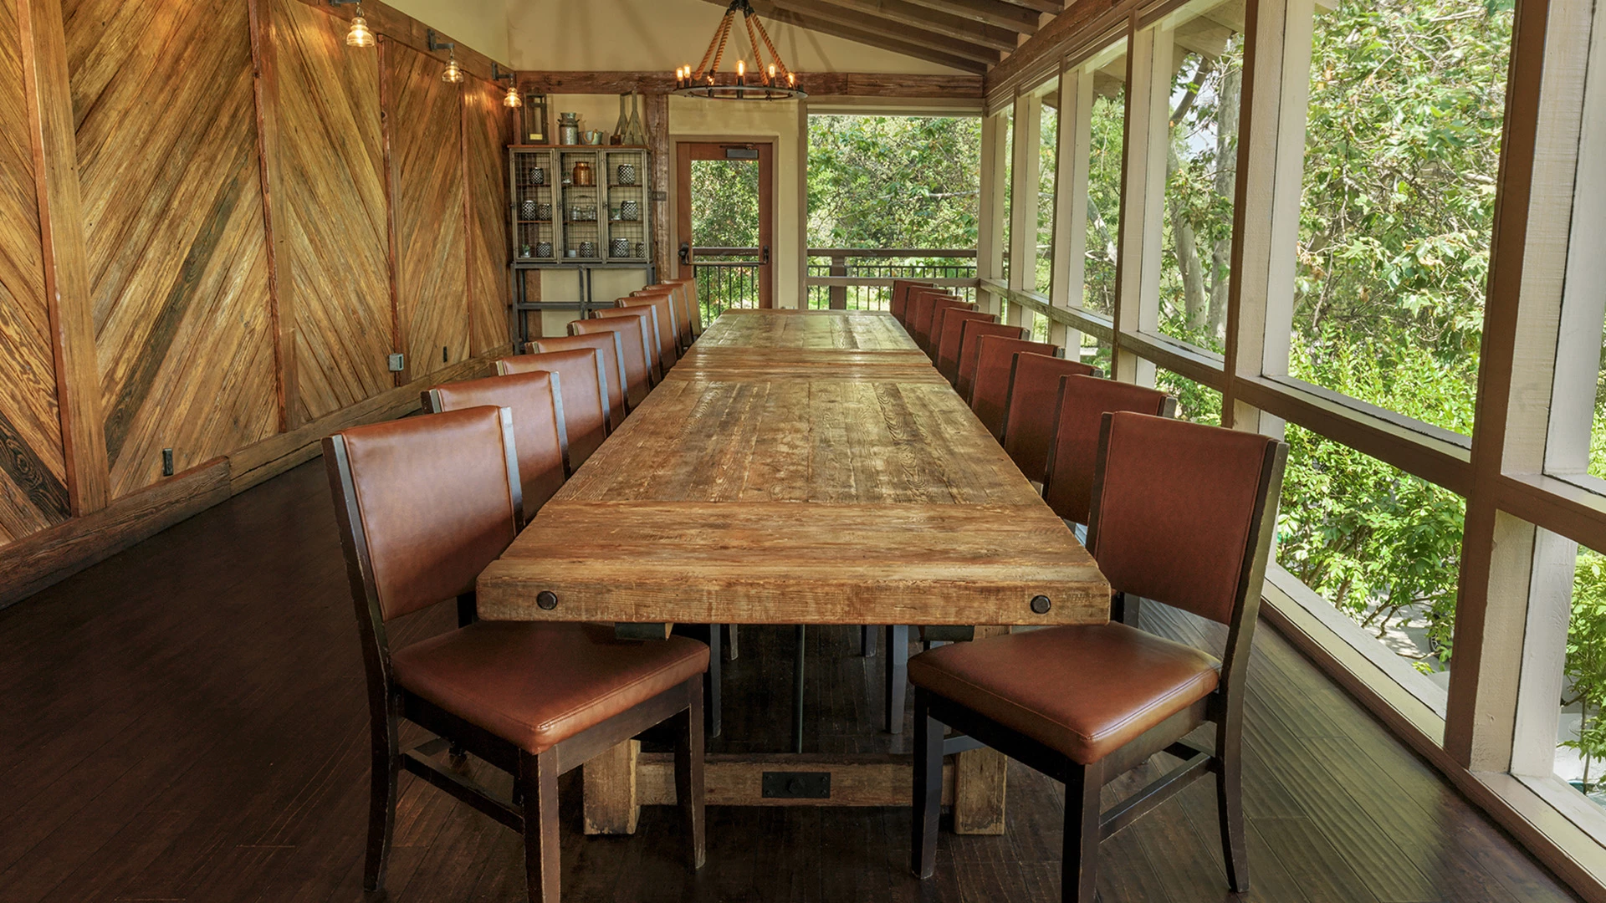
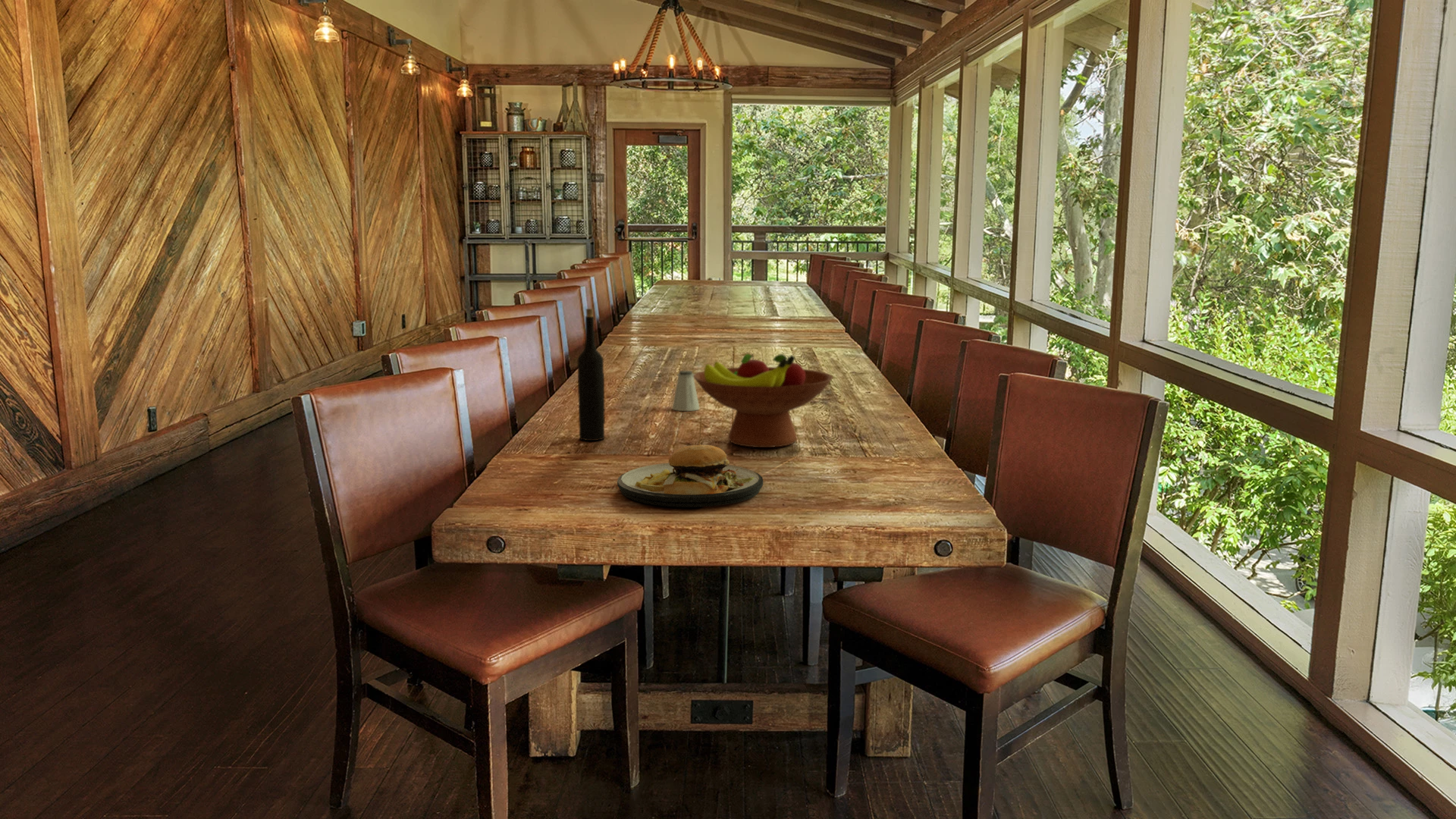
+ wine bottle [577,308,606,441]
+ saltshaker [671,370,701,412]
+ fruit bowl [693,353,834,448]
+ plate [617,418,764,508]
